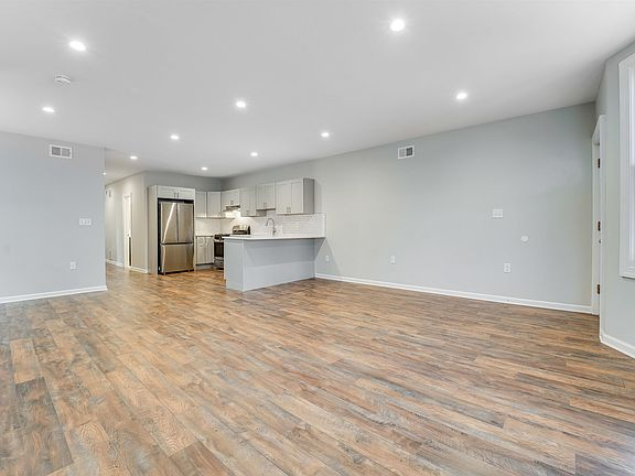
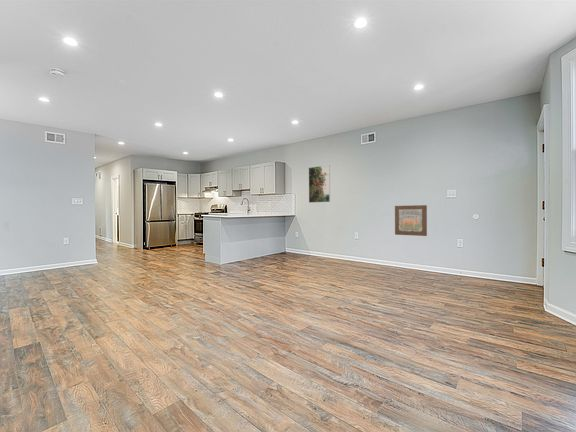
+ wall art [394,204,428,237]
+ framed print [308,164,331,204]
